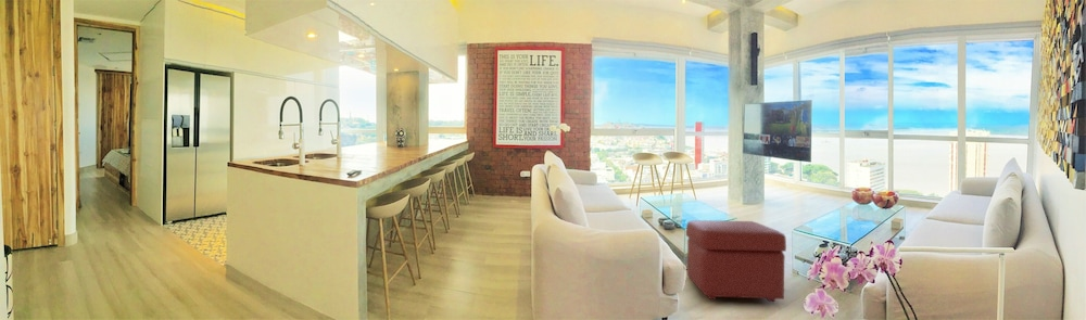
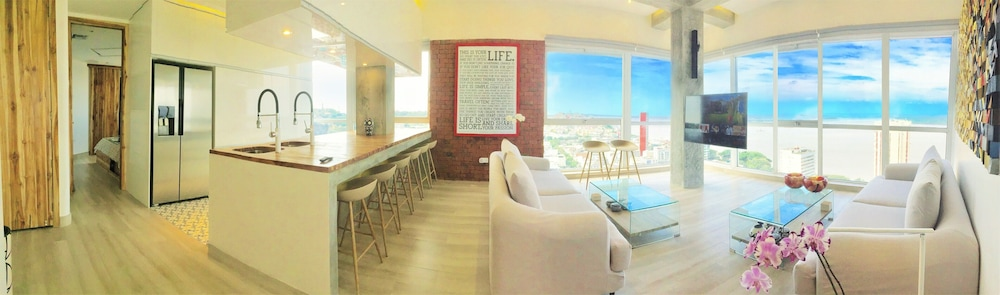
- ottoman [685,219,787,303]
